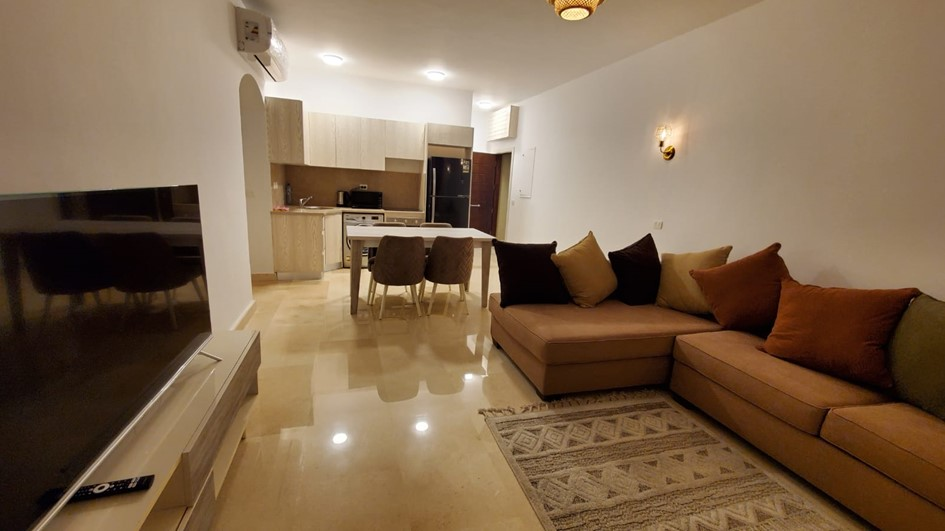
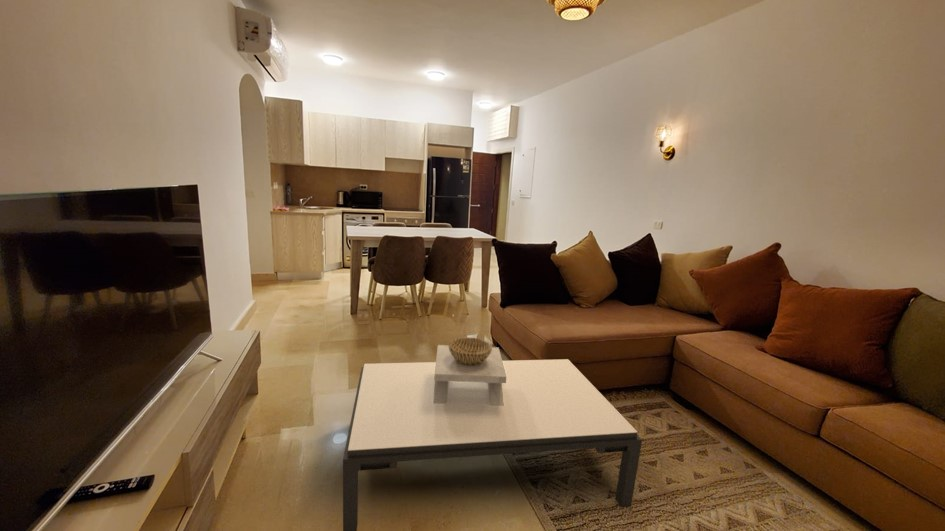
+ decorative bowl [433,336,506,406]
+ coffee table [342,358,643,531]
